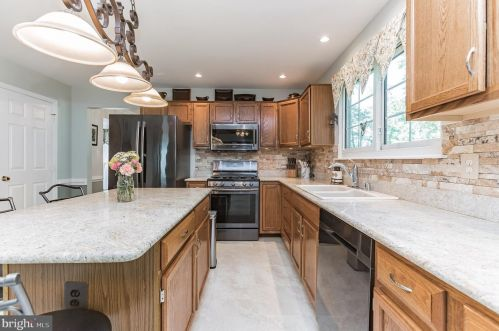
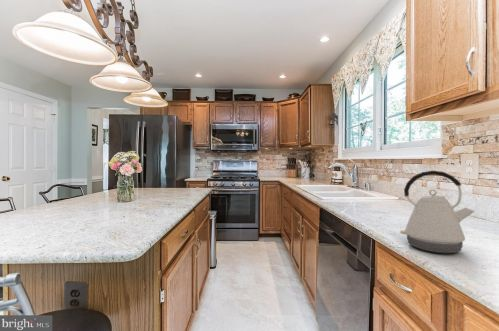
+ kettle [399,170,476,254]
